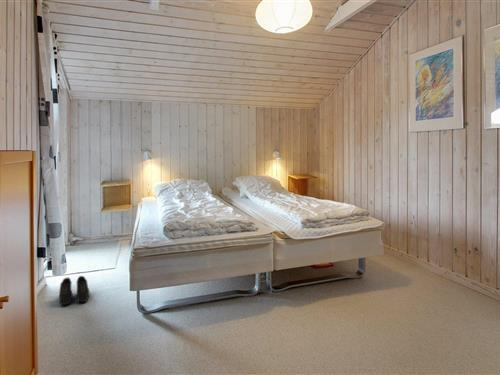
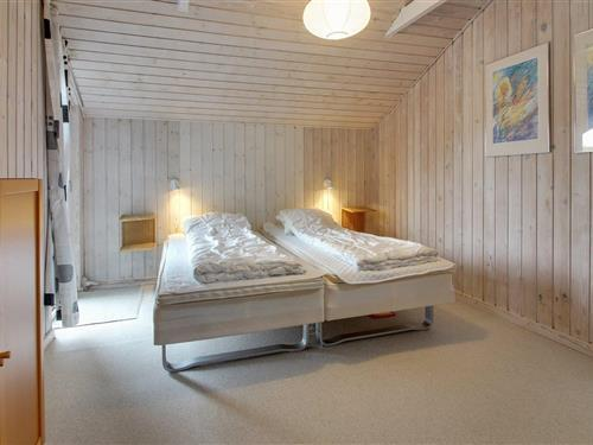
- boots [58,275,90,306]
